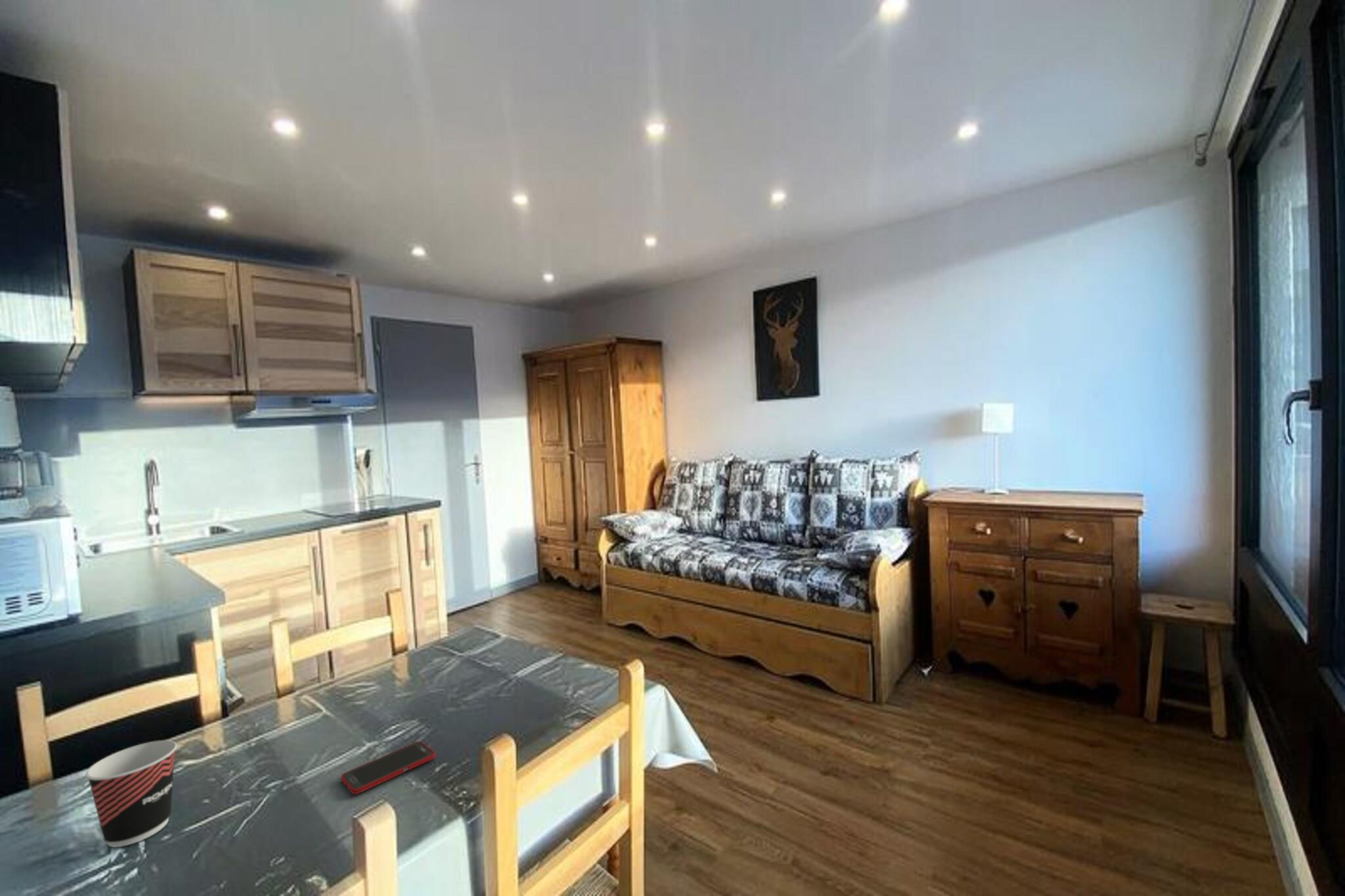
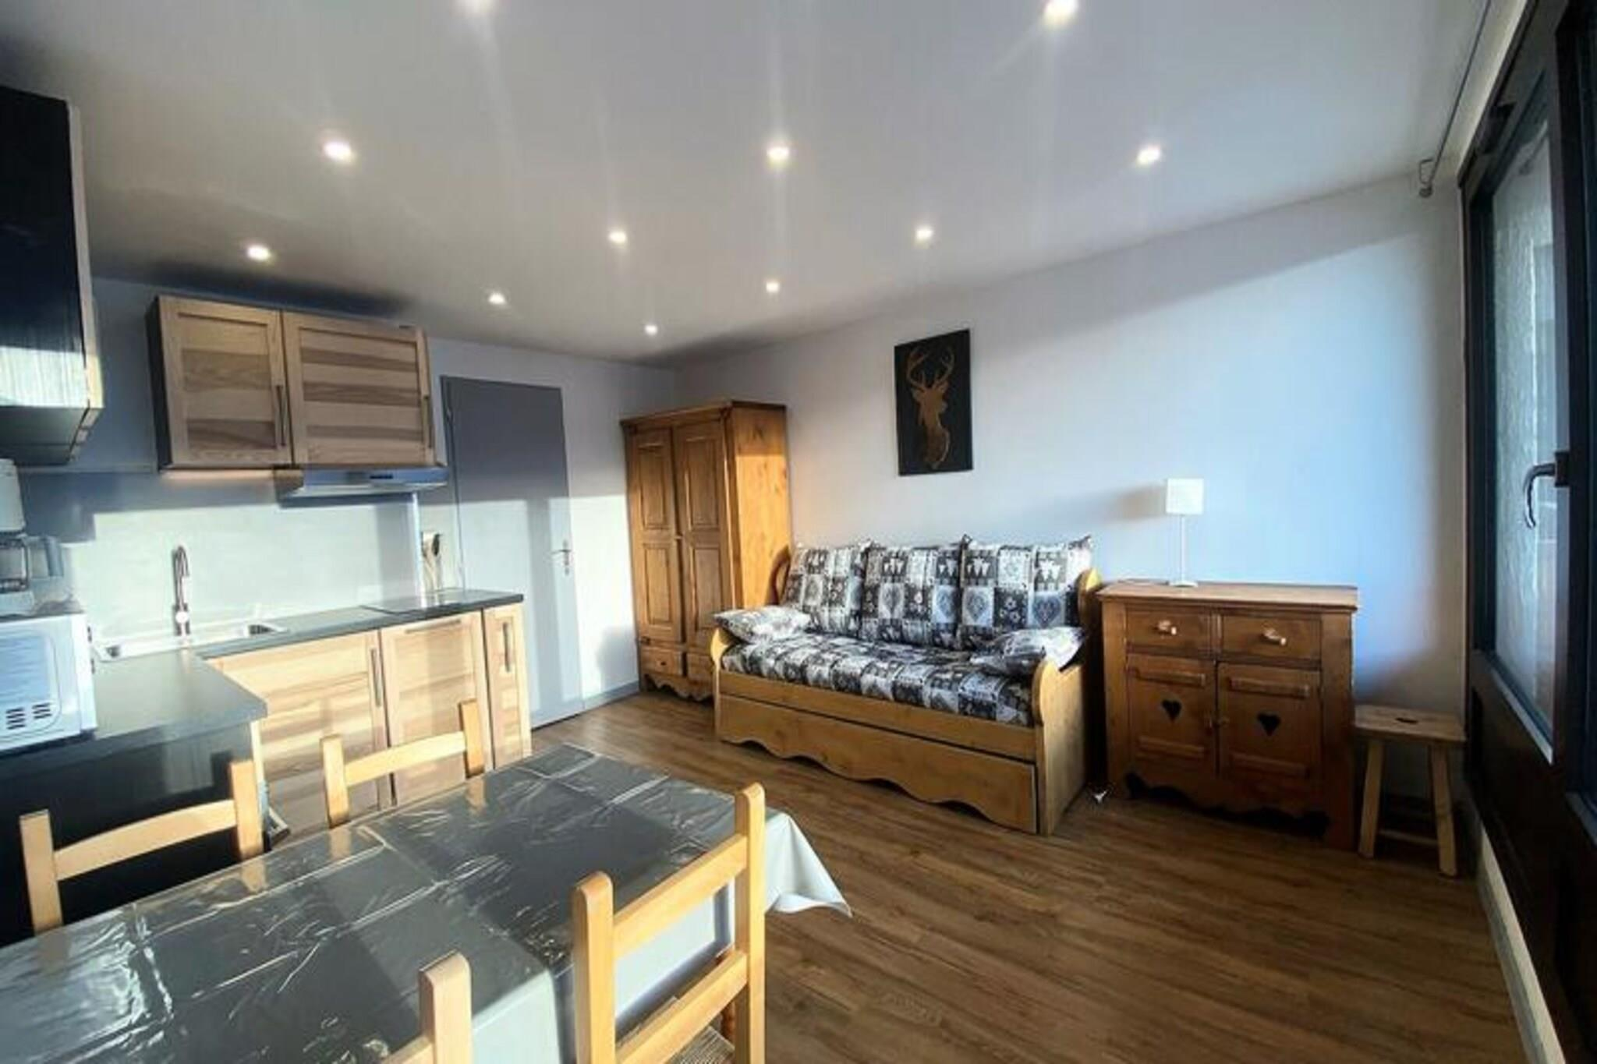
- cell phone [340,740,436,795]
- cup [85,740,177,847]
